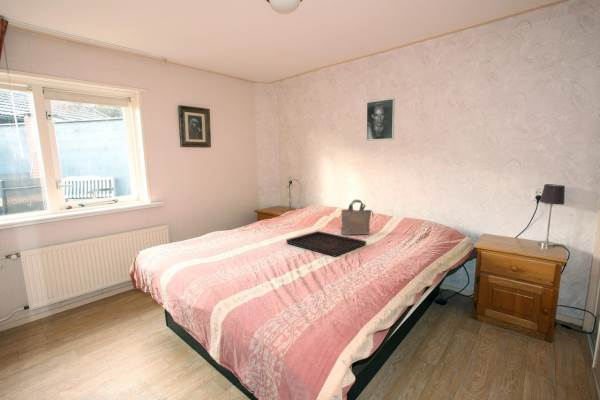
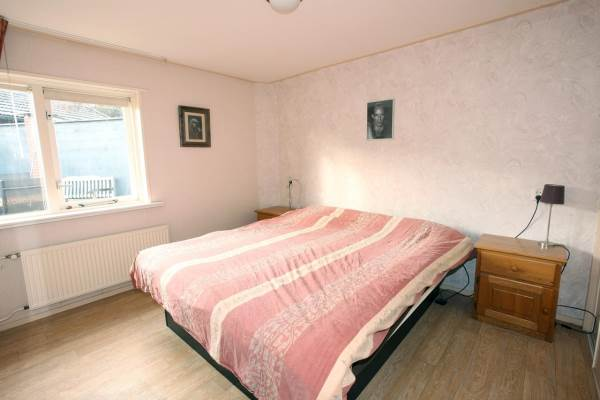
- serving tray [285,230,367,257]
- tote bag [340,199,374,236]
